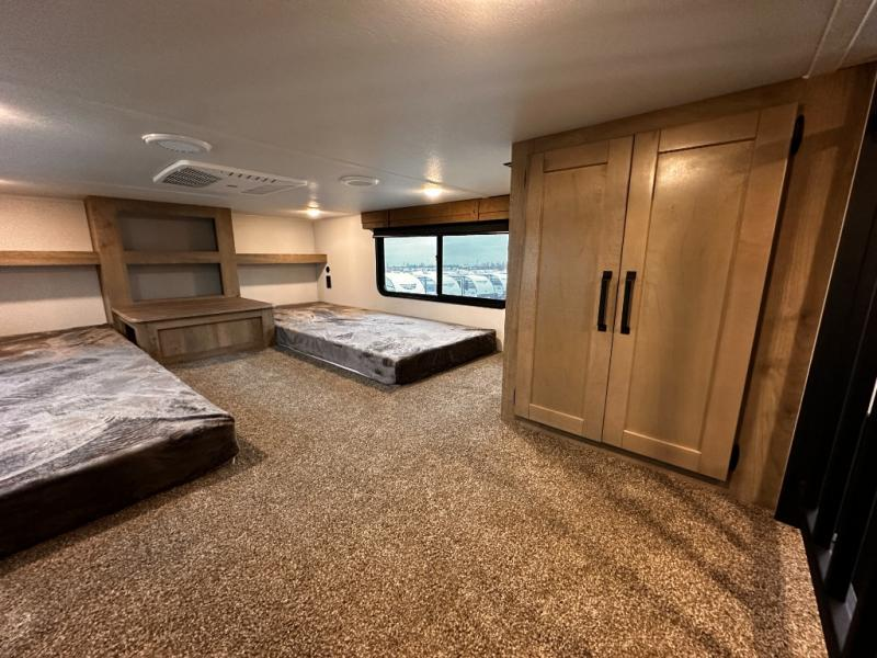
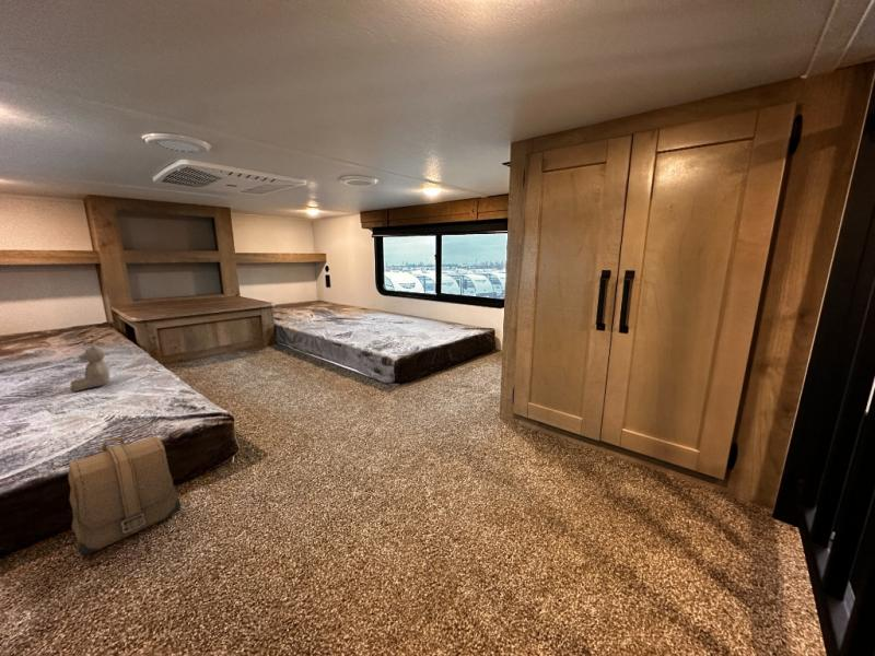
+ teddy bear [69,341,110,393]
+ backpack [67,435,182,555]
